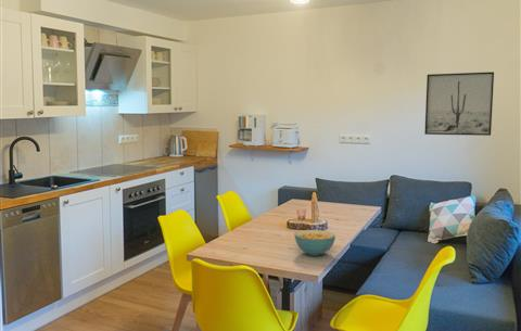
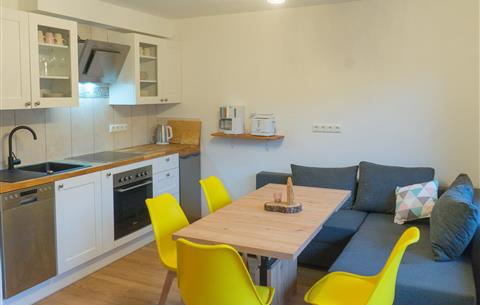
- cereal bowl [293,229,336,257]
- wall art [423,71,495,137]
